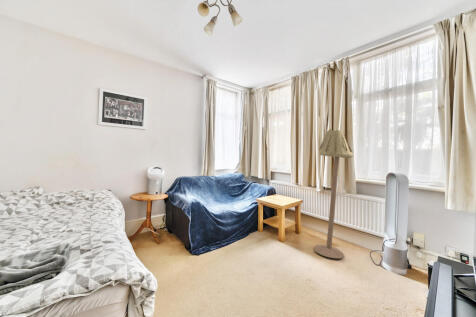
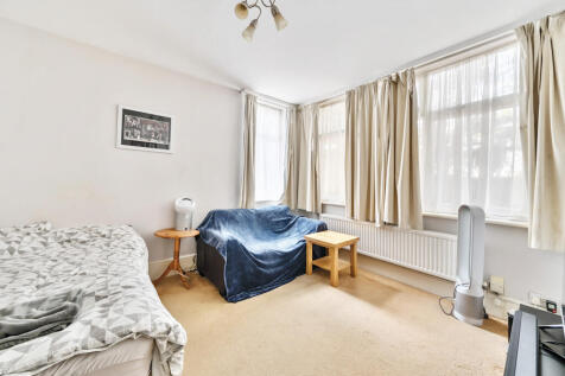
- floor lamp [313,128,354,259]
